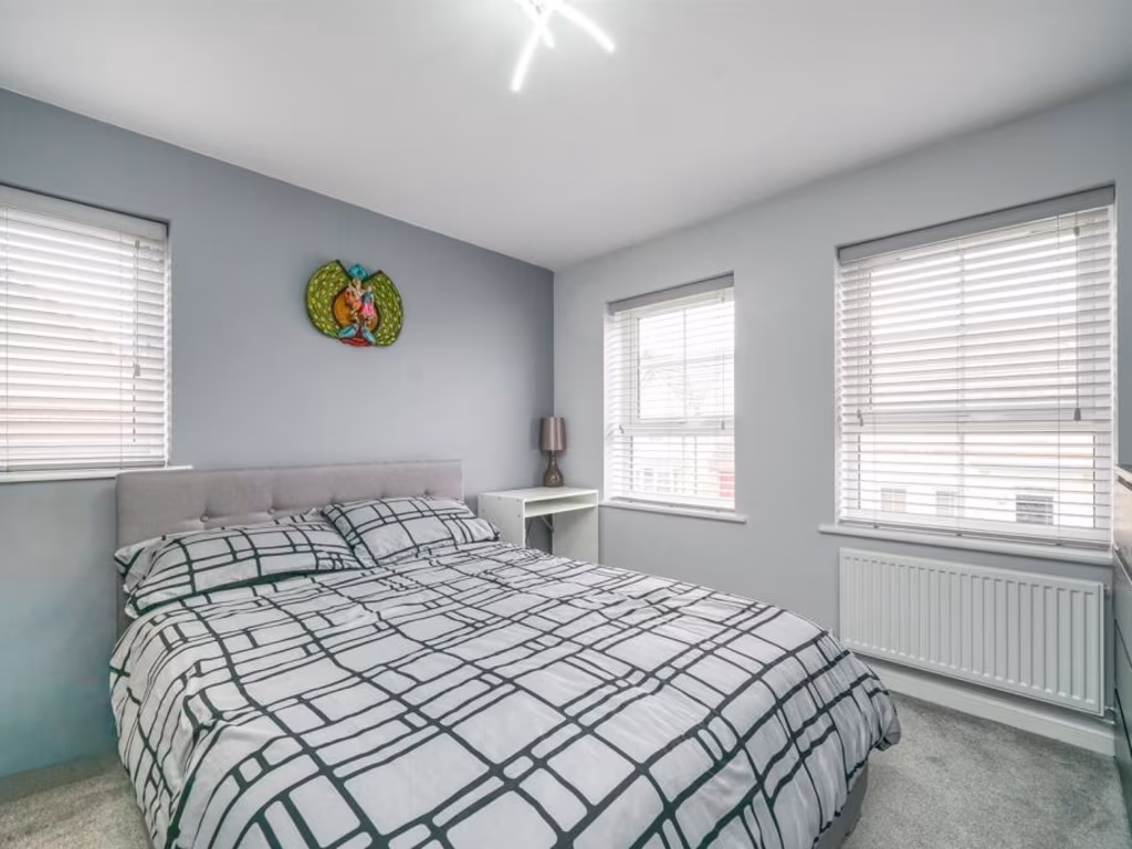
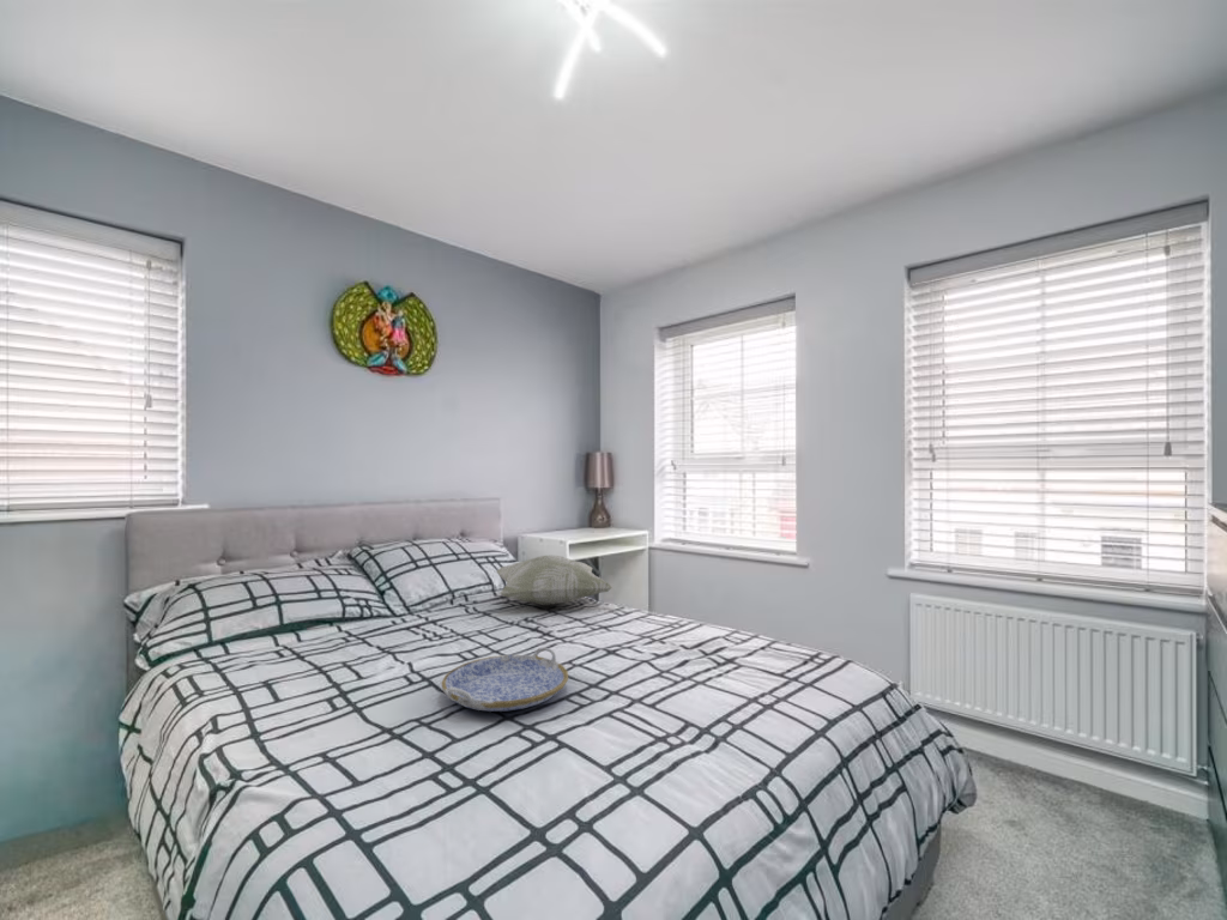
+ serving tray [440,647,569,713]
+ decorative pillow [495,553,614,606]
